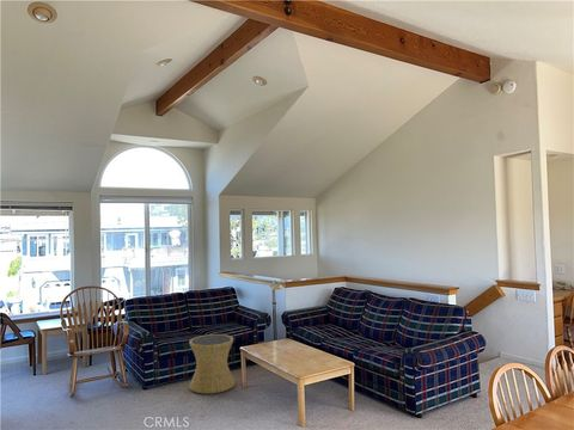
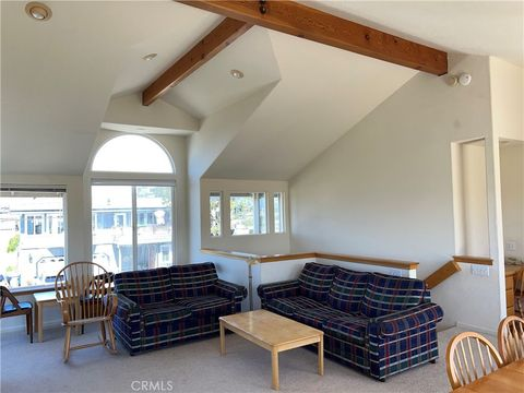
- side table [188,333,237,395]
